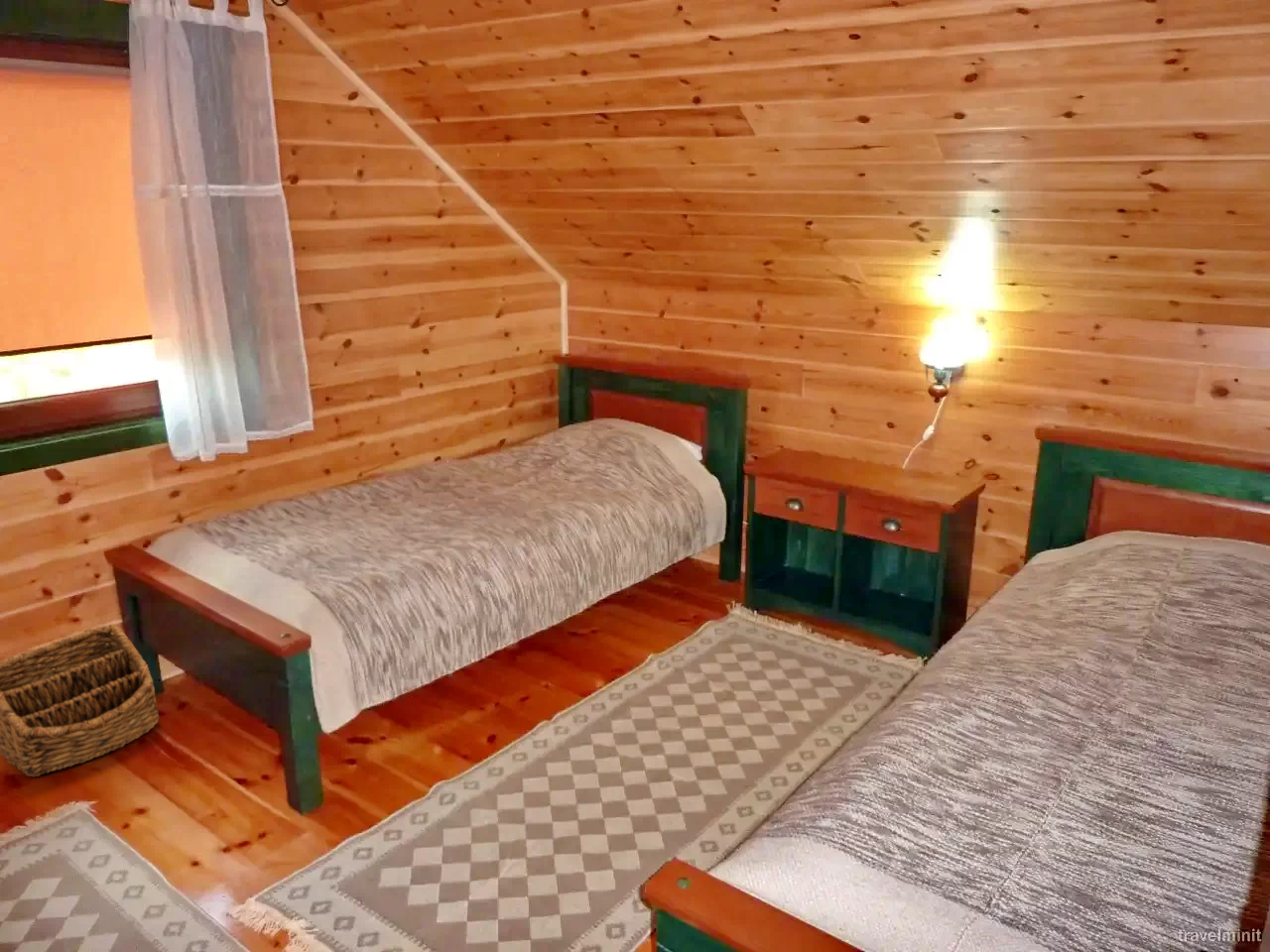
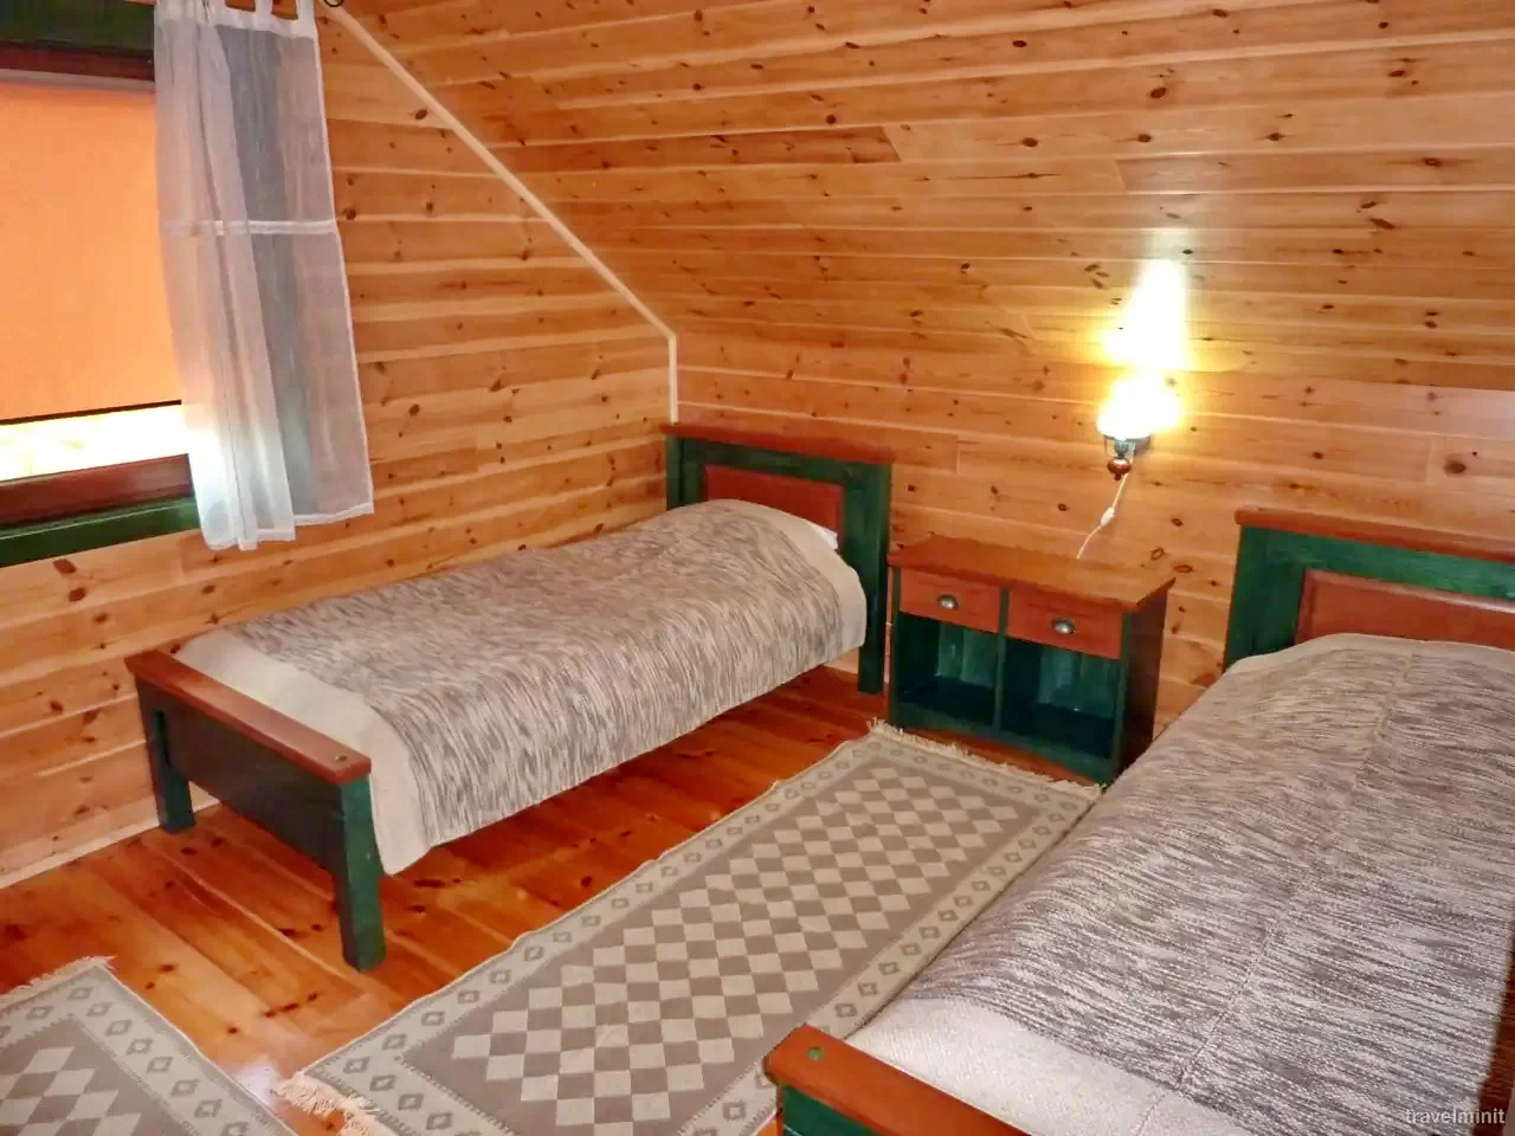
- basket [0,623,161,777]
